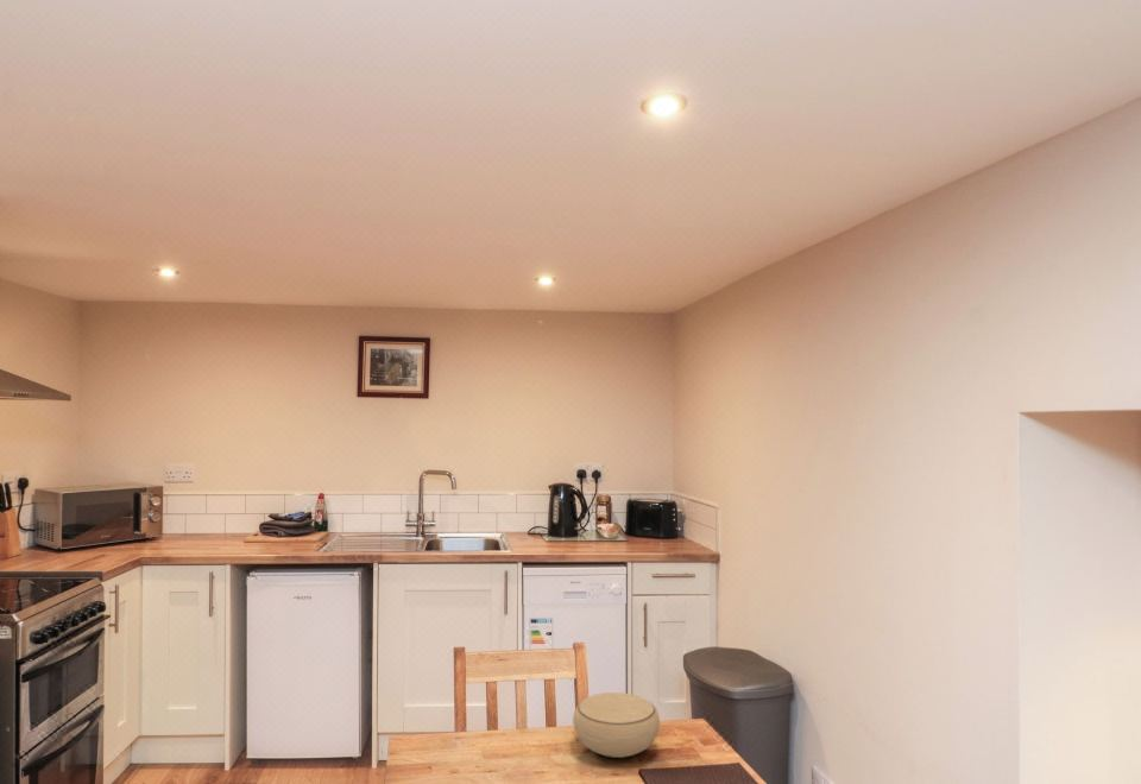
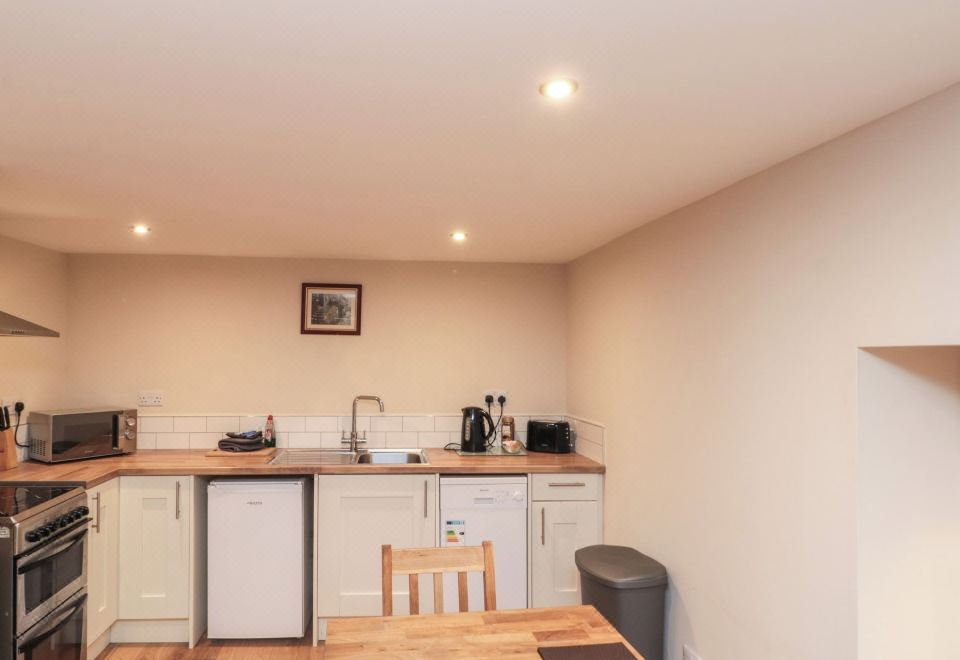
- bowl [572,691,661,759]
